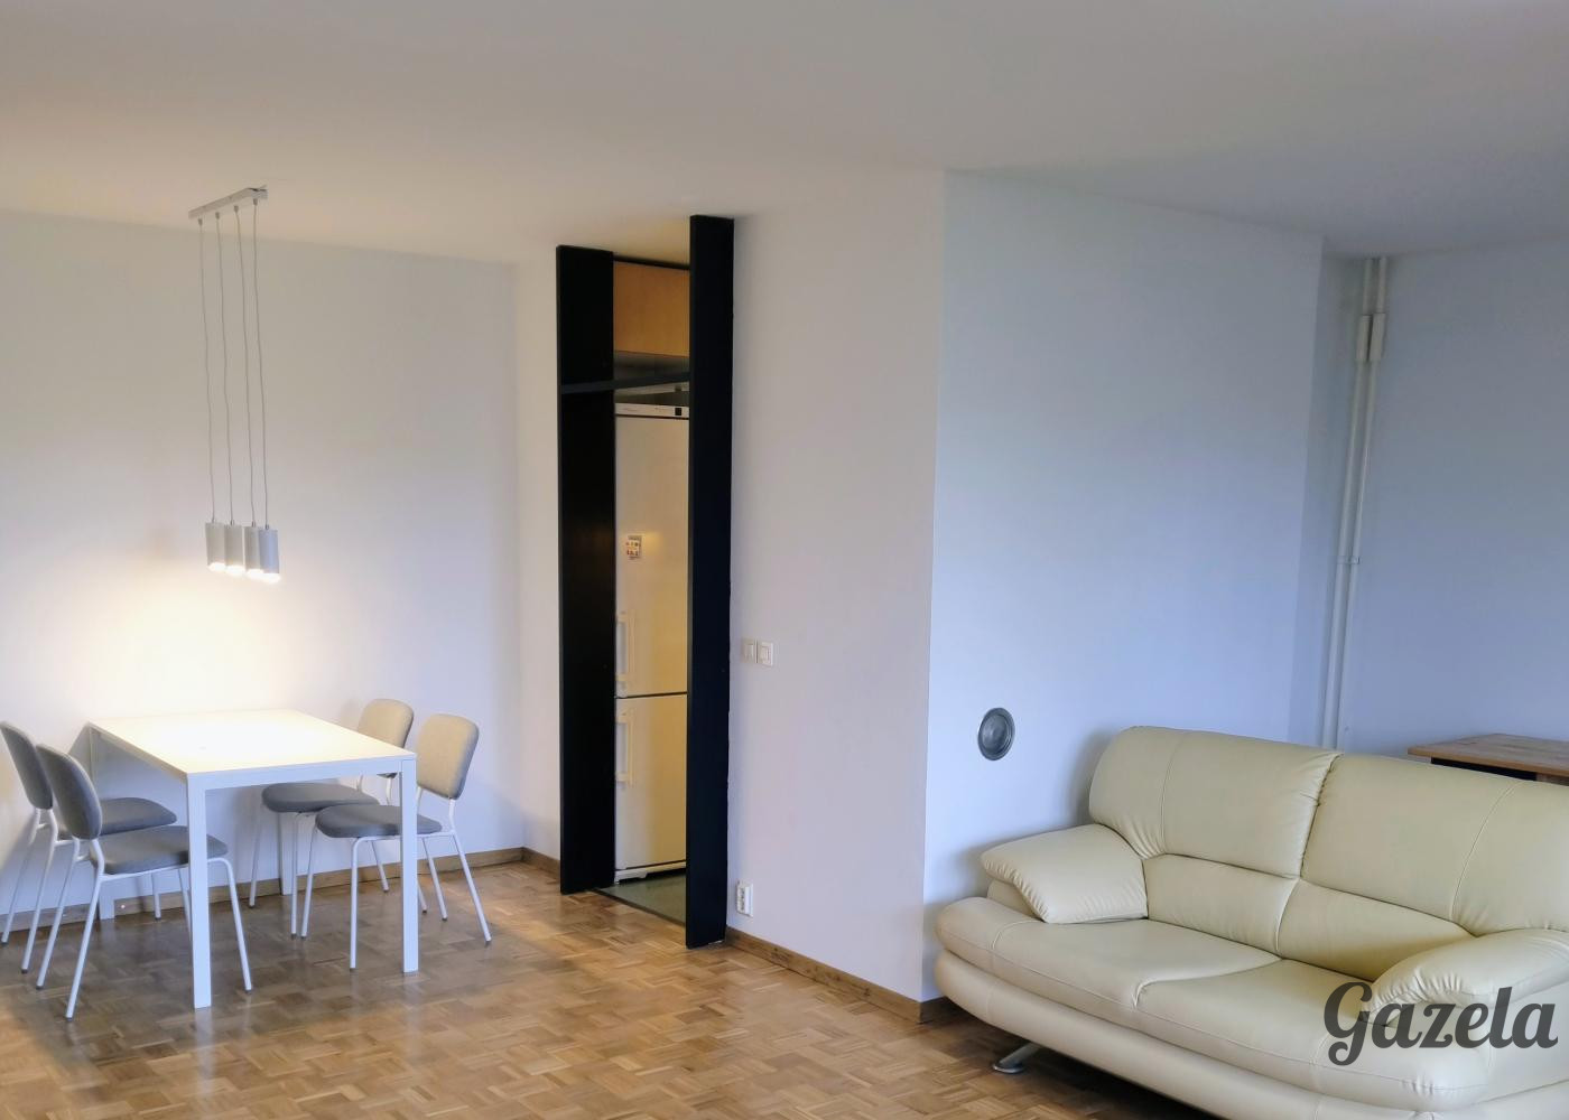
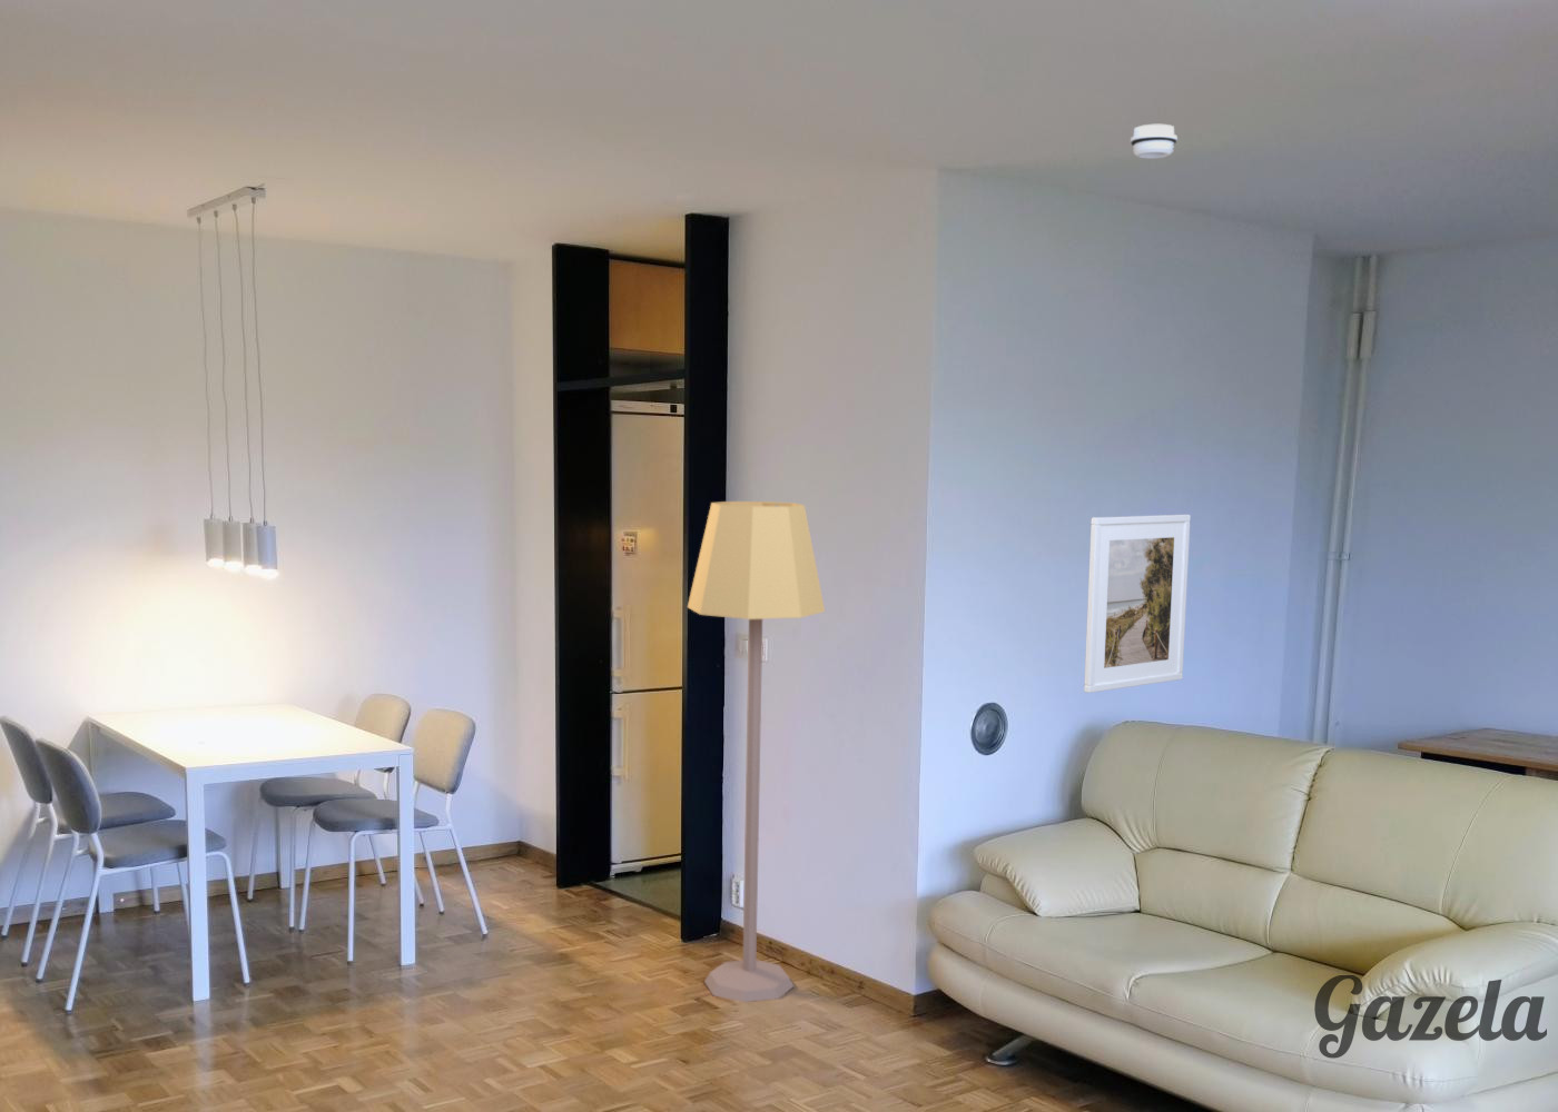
+ smoke detector [1129,124,1179,159]
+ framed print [1082,514,1192,694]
+ lamp [686,501,826,1002]
